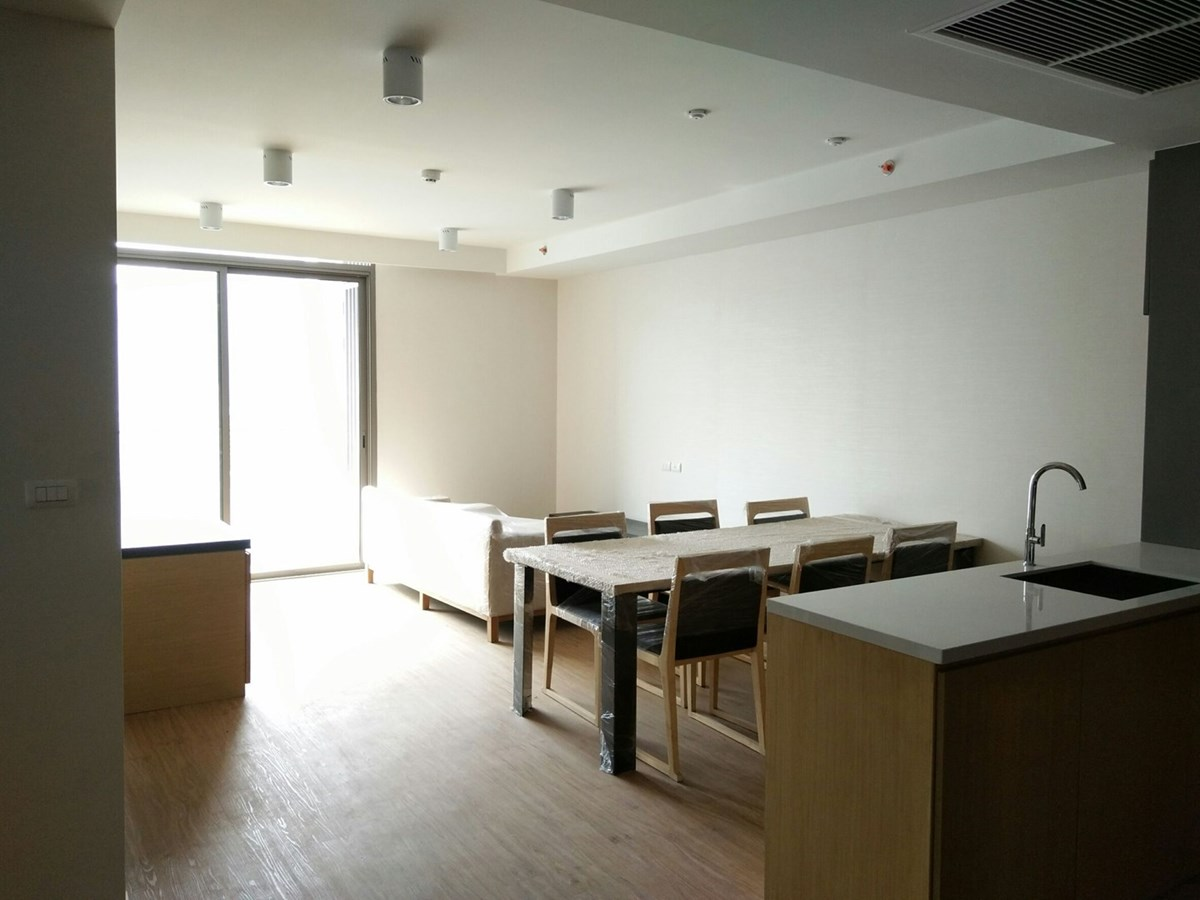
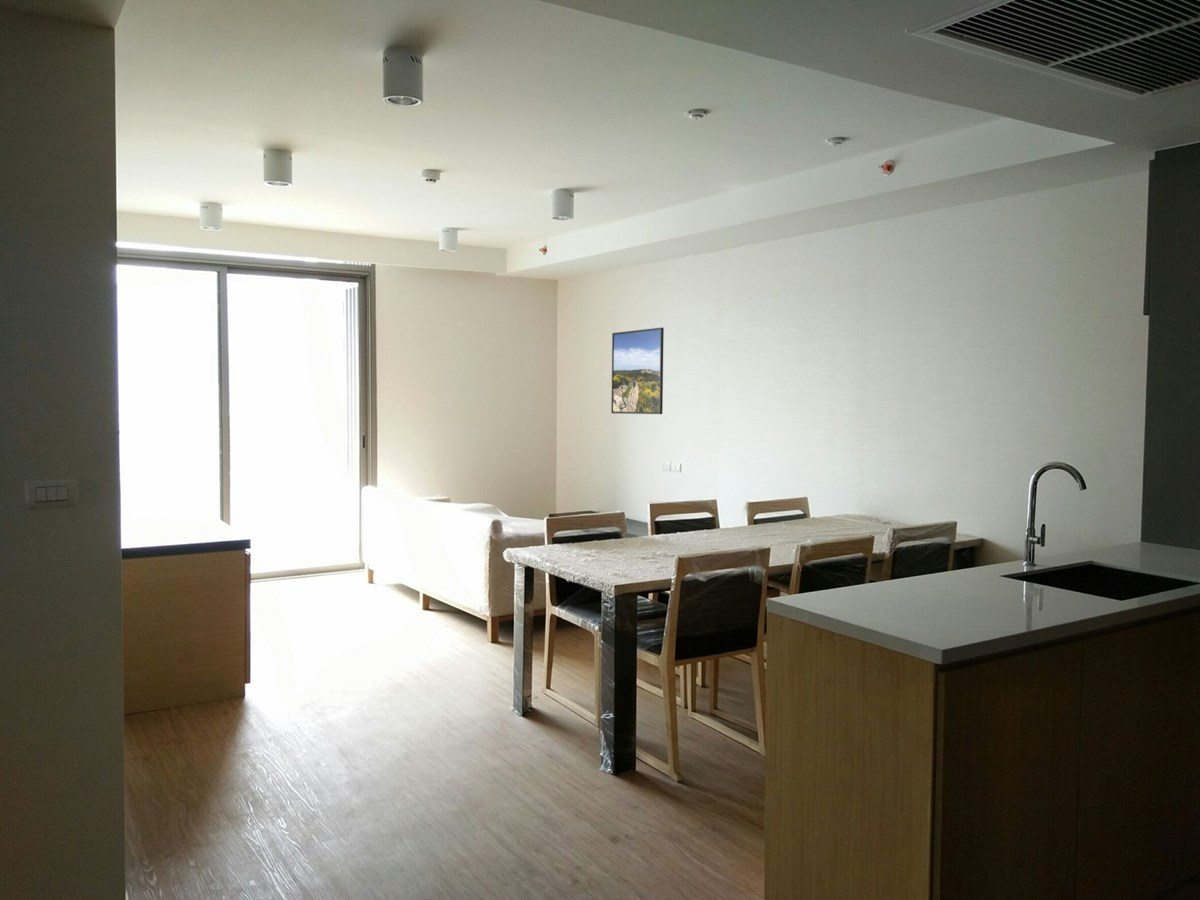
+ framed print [610,327,665,415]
